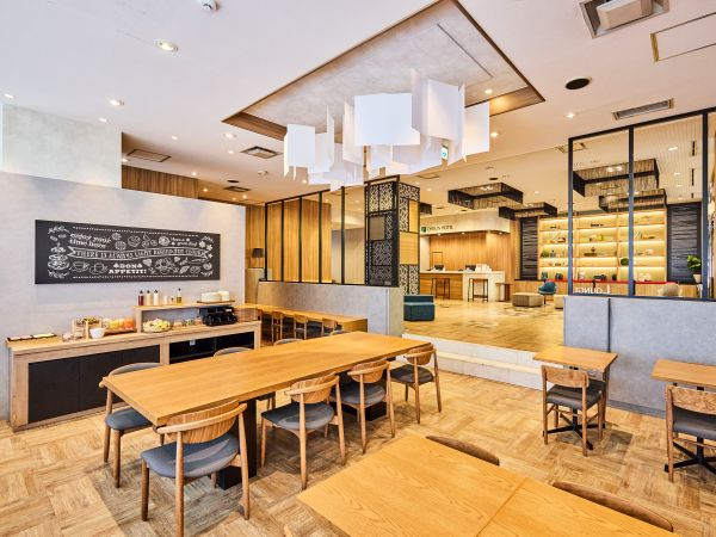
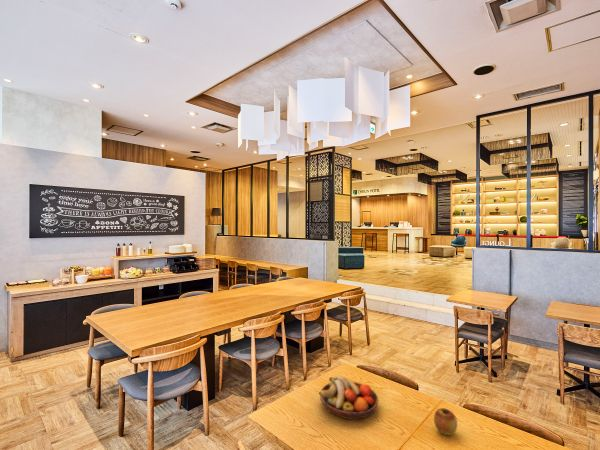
+ apple [433,407,458,436]
+ fruit bowl [318,375,379,420]
